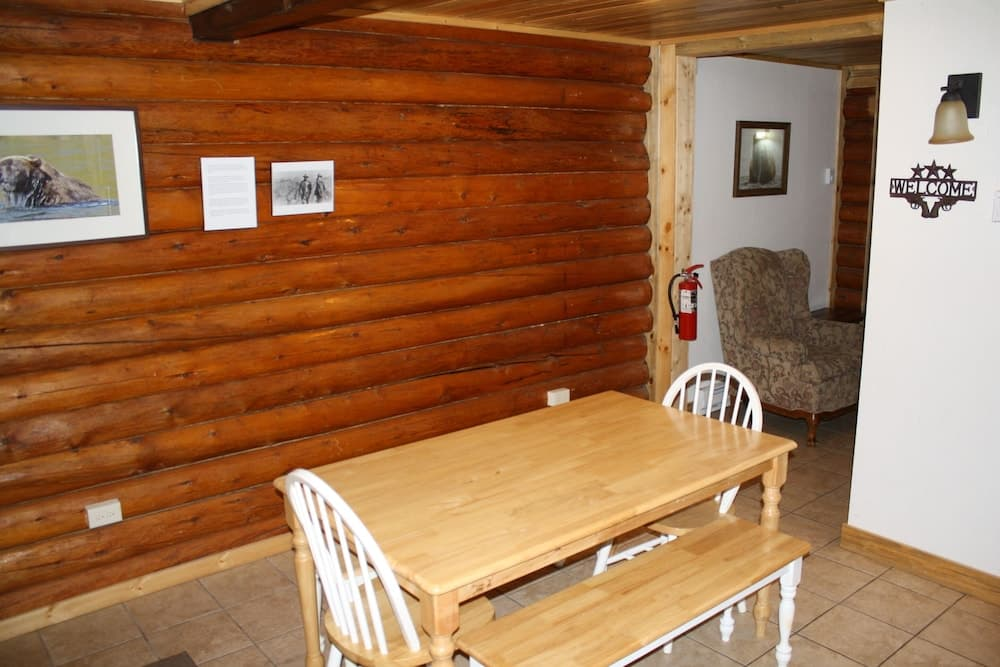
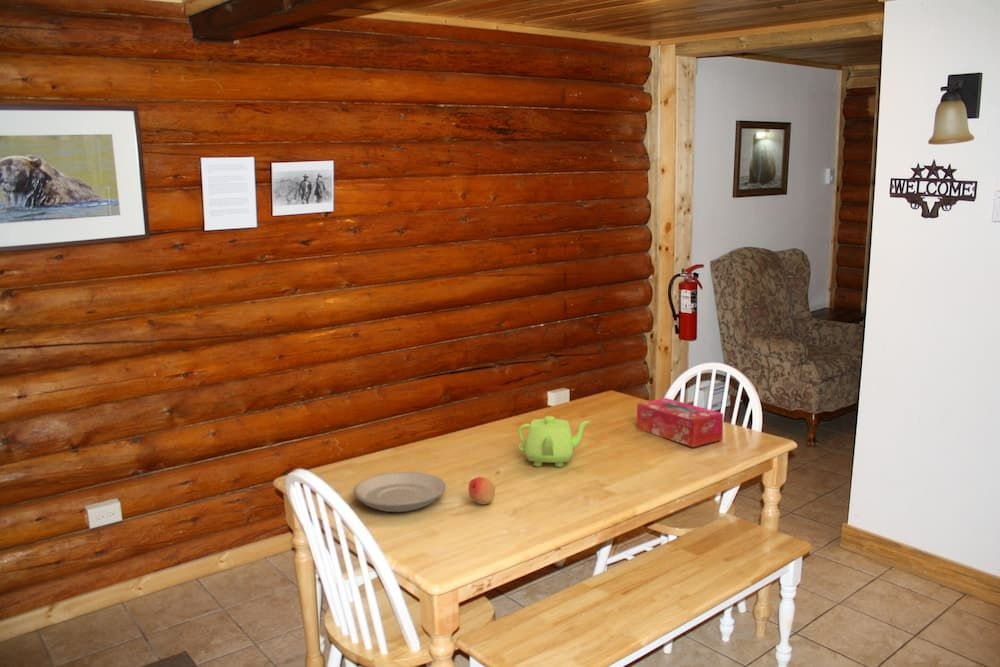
+ fruit [468,476,496,505]
+ teapot [517,415,592,468]
+ tissue box [636,397,724,448]
+ plate [353,471,447,513]
